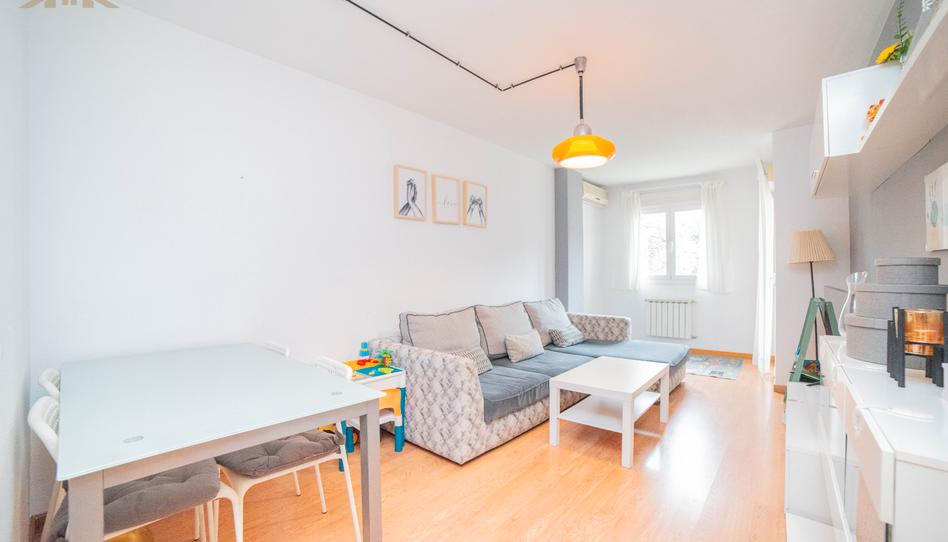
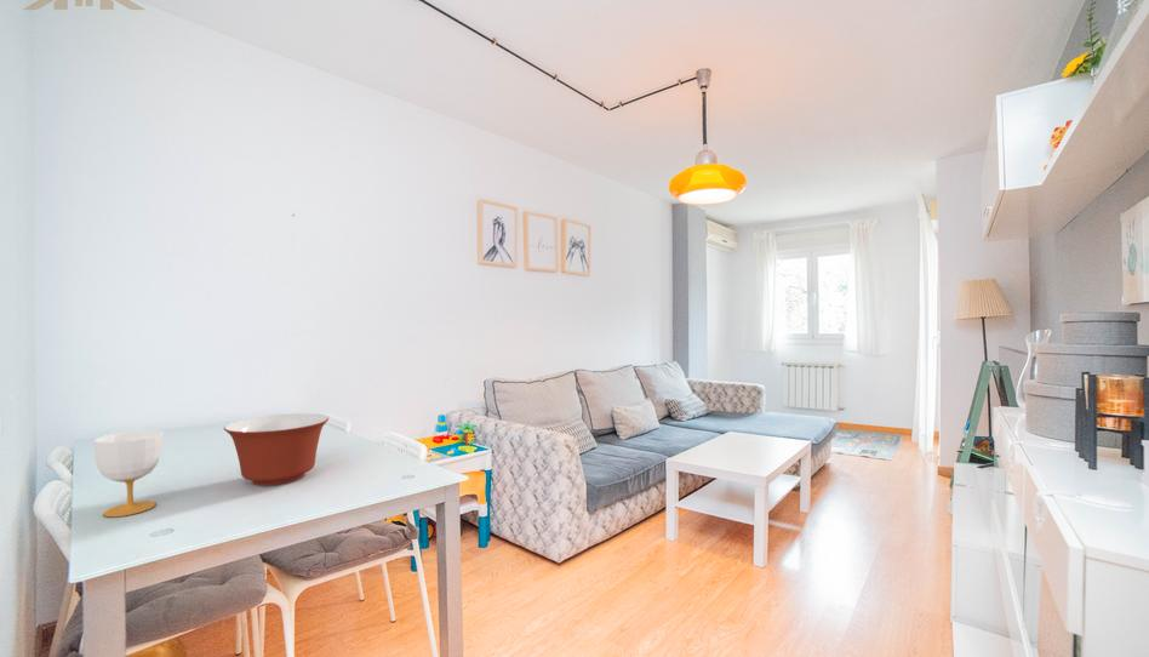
+ cup [92,429,164,519]
+ mixing bowl [223,412,330,487]
